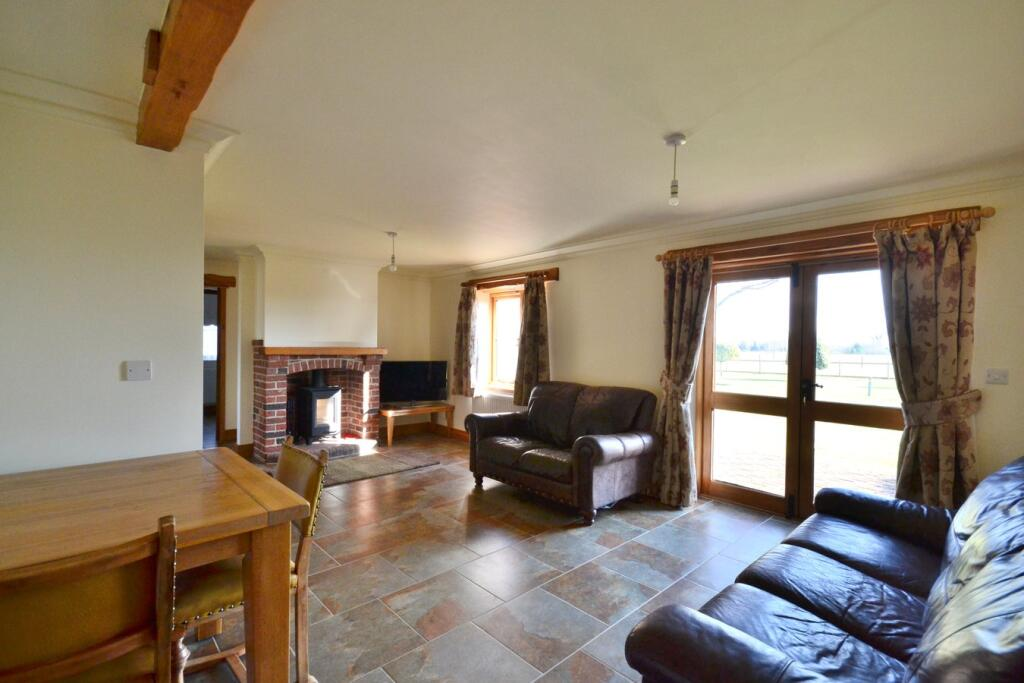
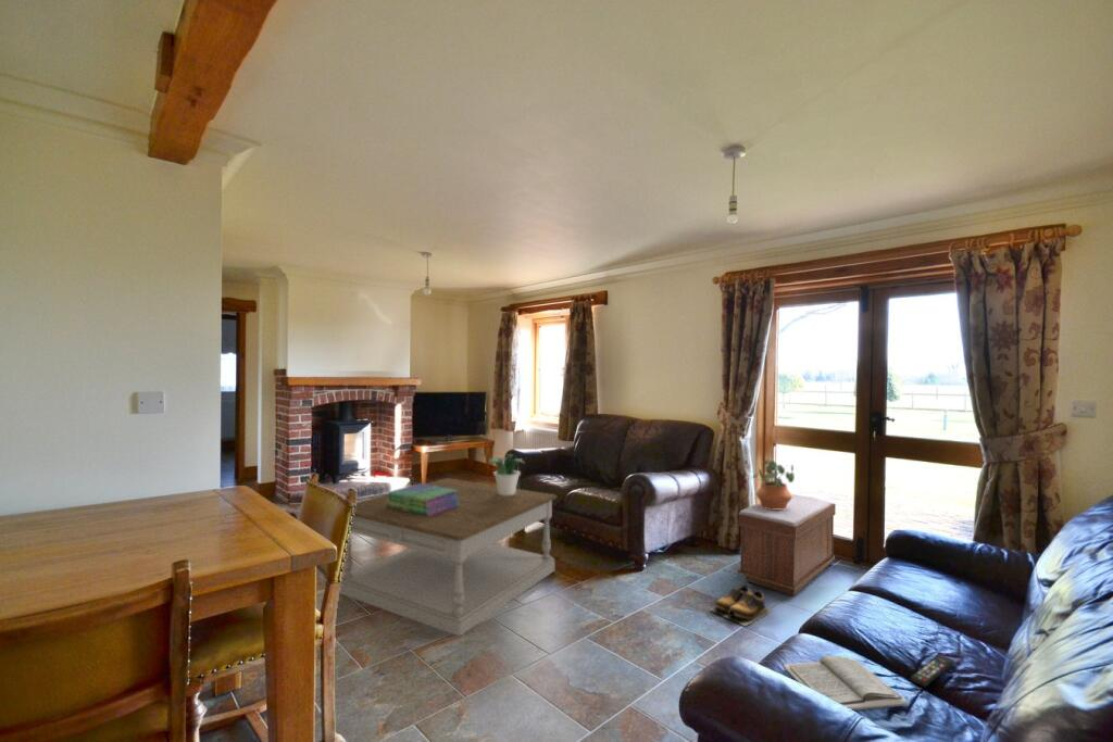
+ book [783,654,909,712]
+ coffee table [339,477,558,637]
+ potted plant [487,454,525,495]
+ remote control [910,654,955,688]
+ stack of books [386,482,460,516]
+ bench [737,493,837,596]
+ potted plant [751,458,796,510]
+ shoes [709,584,774,627]
